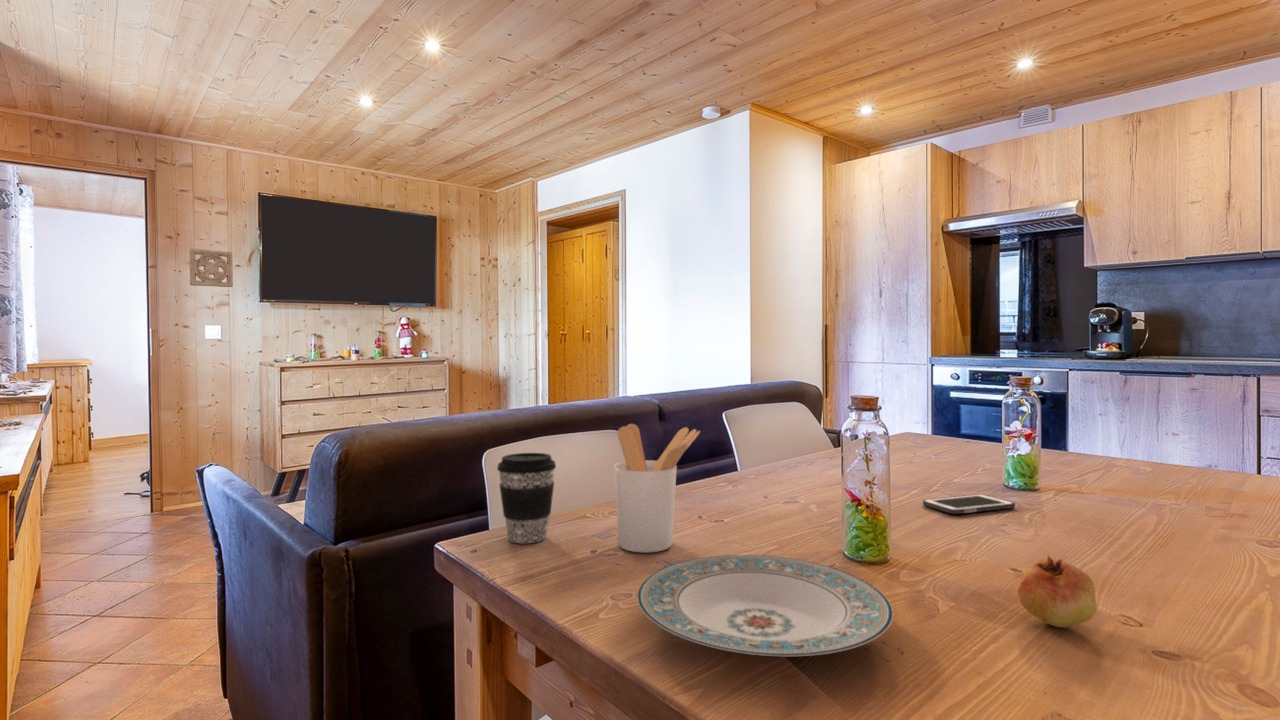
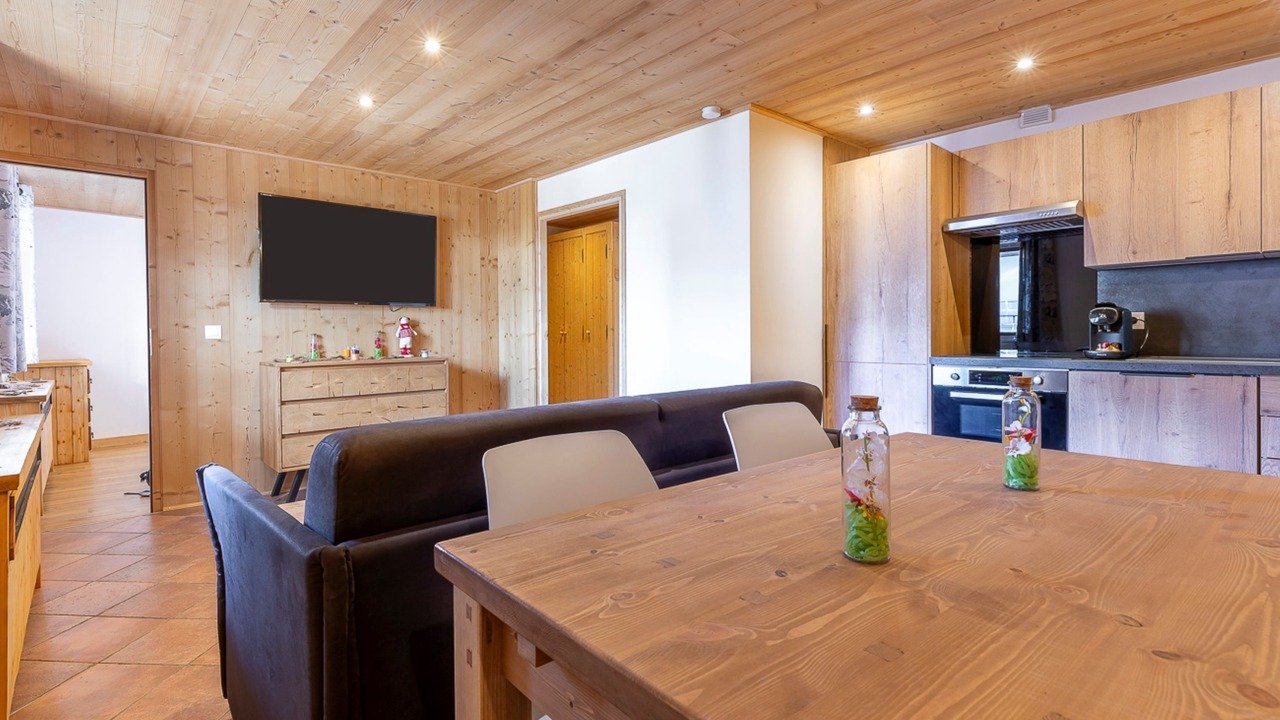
- cell phone [922,493,1016,515]
- coffee cup [496,452,557,544]
- utensil holder [613,423,701,554]
- plate [636,554,894,657]
- fruit [1017,554,1098,628]
- wall ornament [188,247,234,288]
